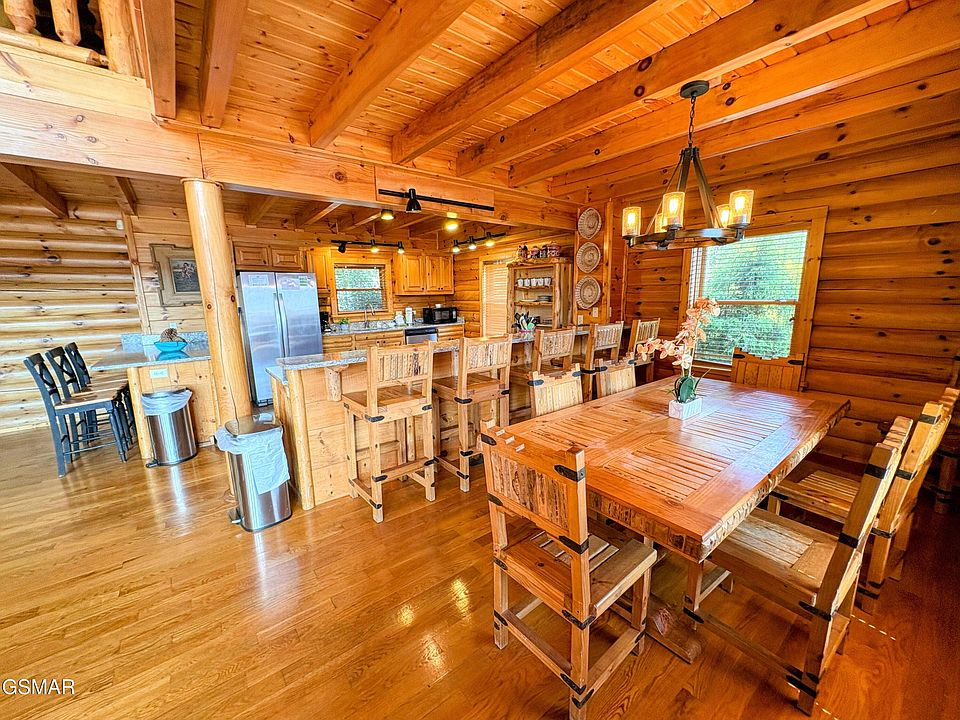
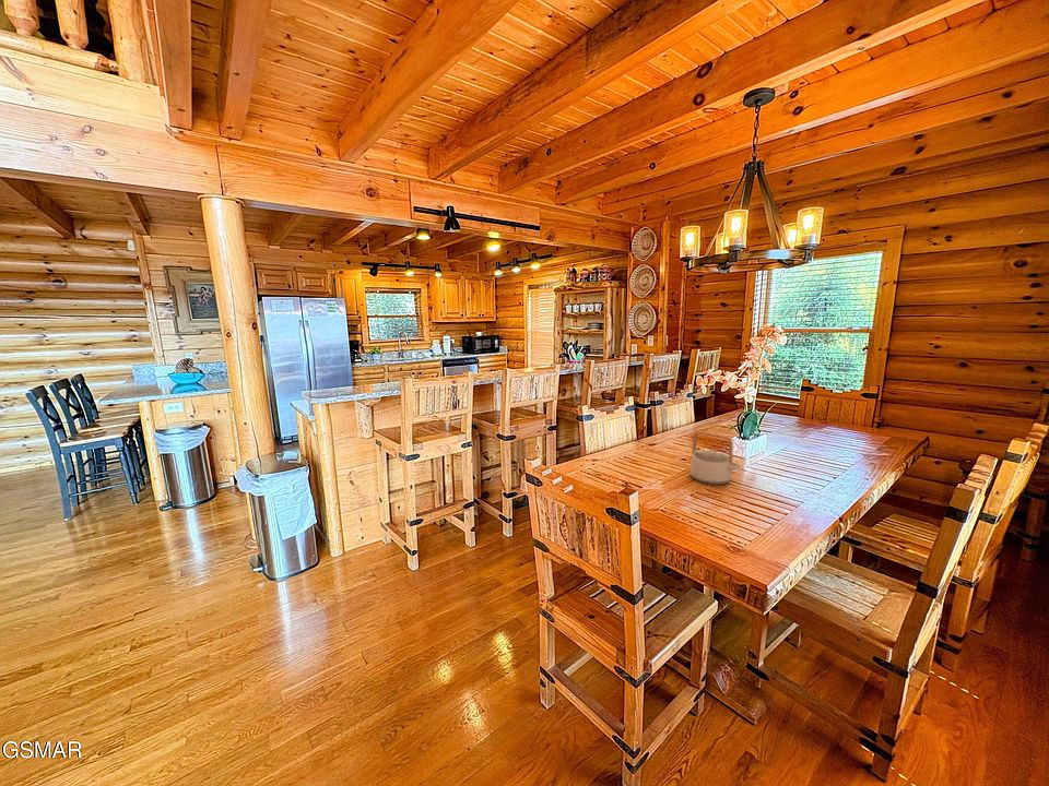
+ teapot [689,430,742,486]
